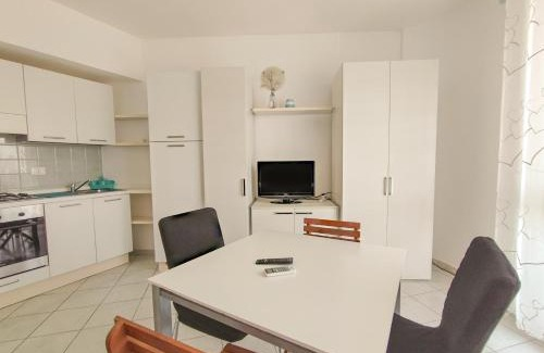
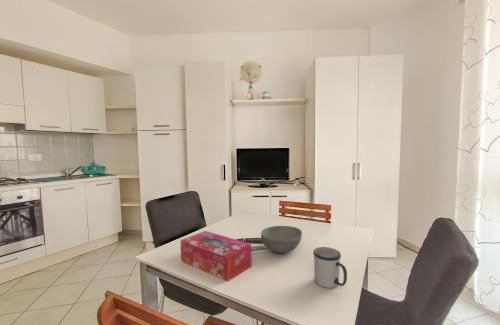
+ bowl [260,225,303,254]
+ tissue box [179,230,252,282]
+ mug [312,246,348,289]
